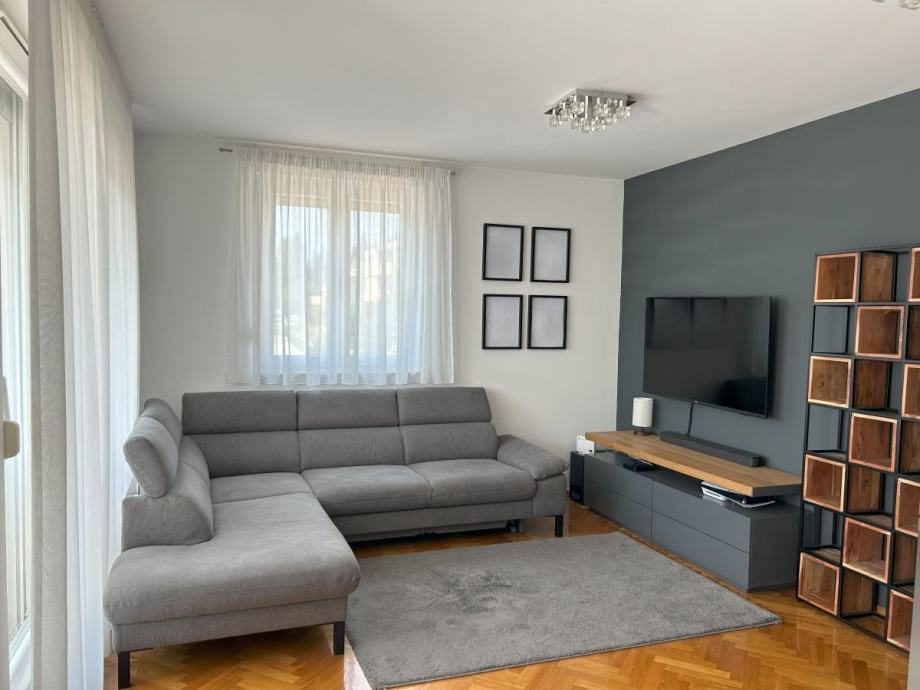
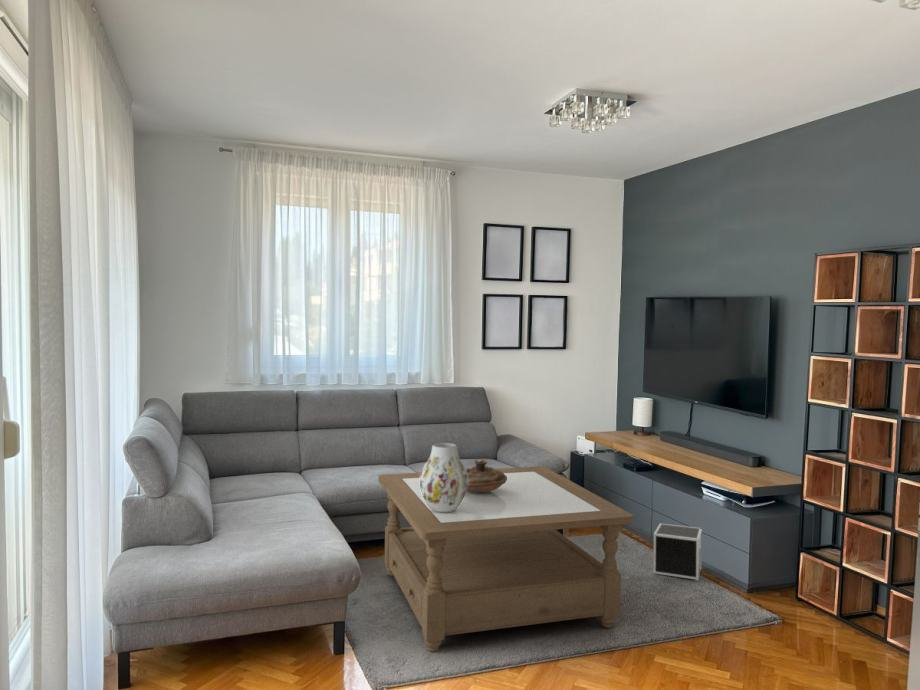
+ vase [420,442,468,512]
+ coffee table [377,465,634,652]
+ decorative bowl [465,459,507,493]
+ speaker [652,522,703,581]
